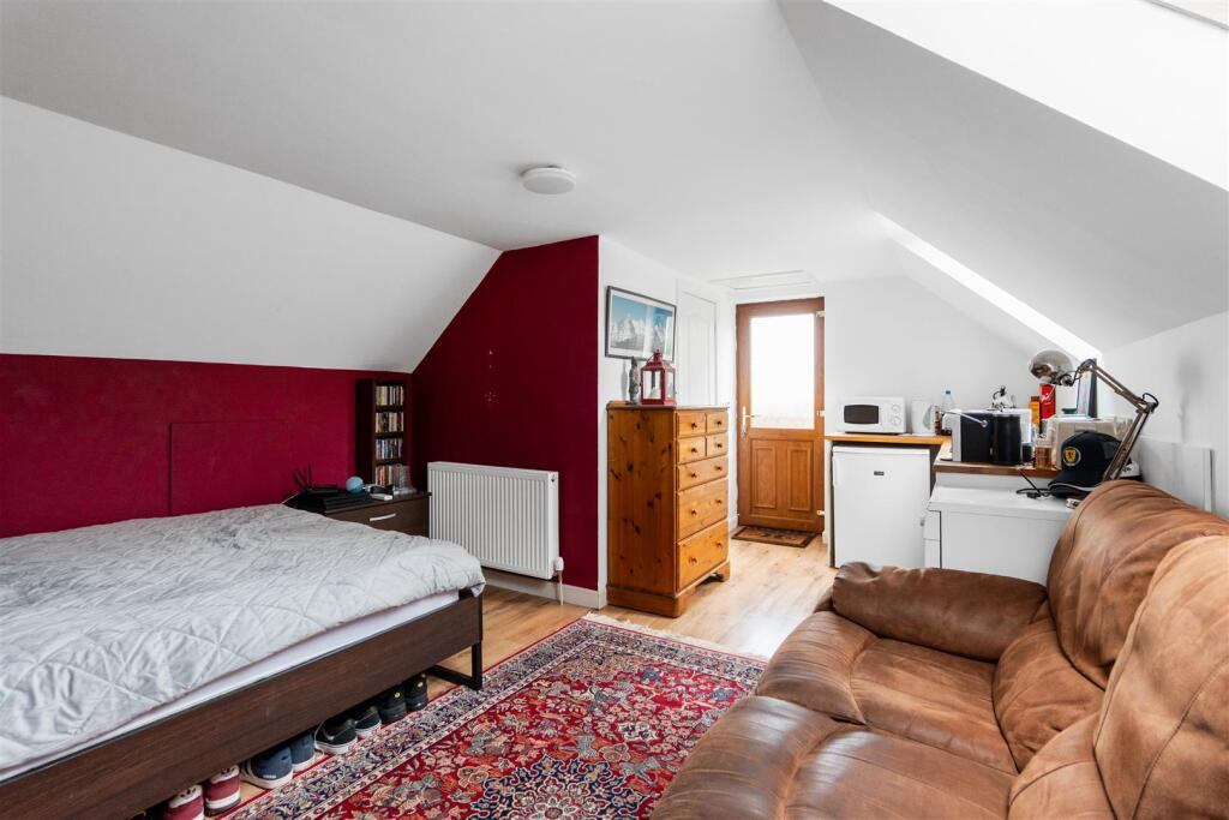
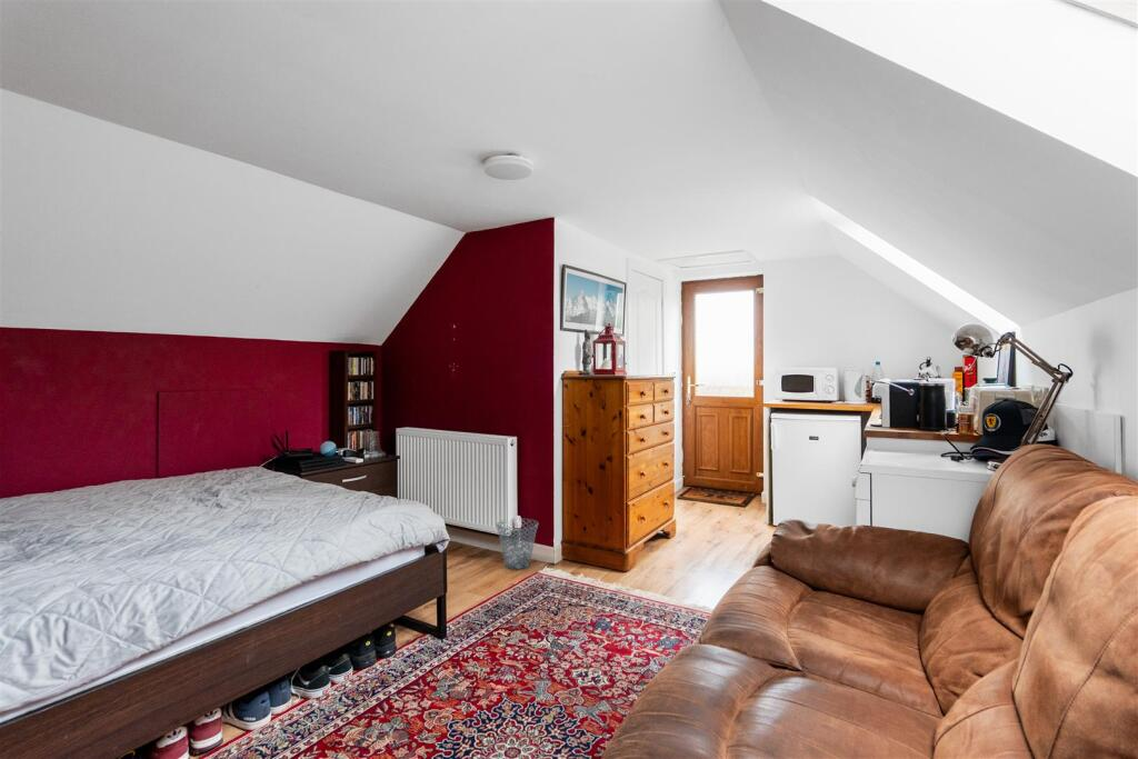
+ waste basket [496,518,539,570]
